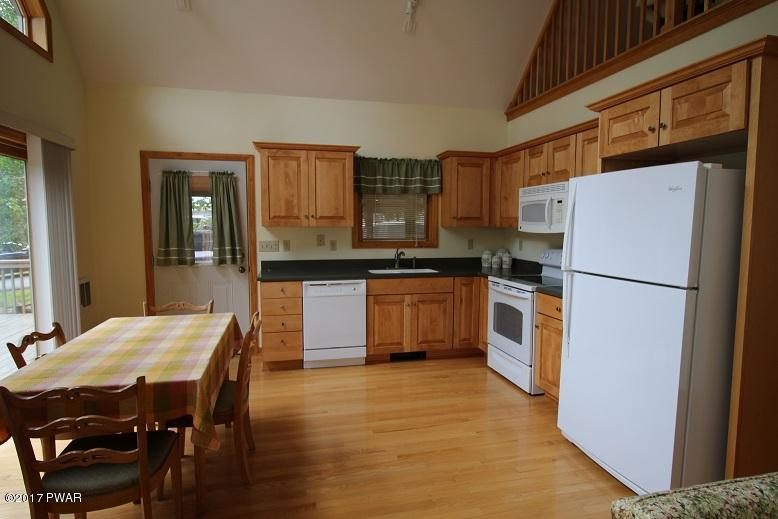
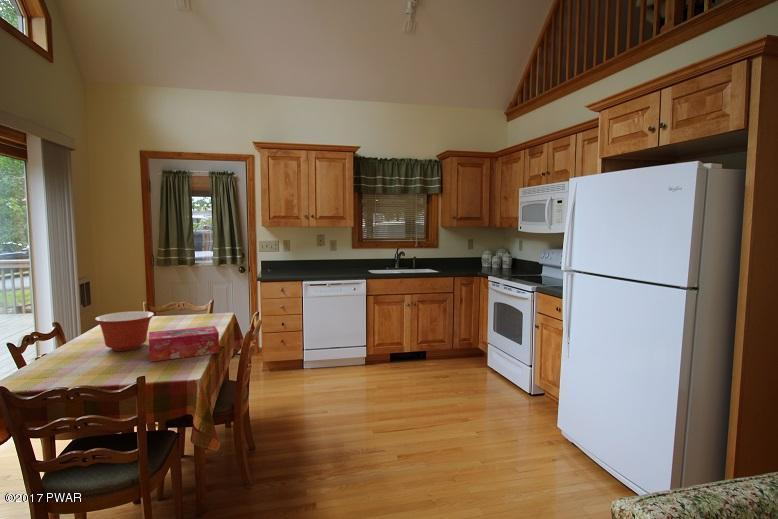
+ mixing bowl [94,310,155,352]
+ tissue box [148,325,220,363]
